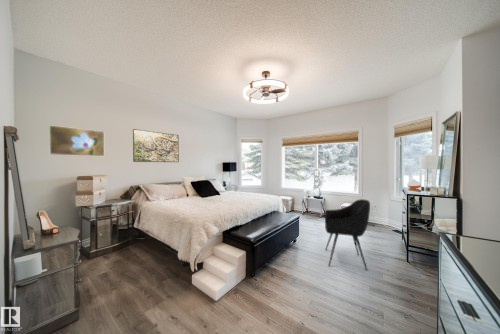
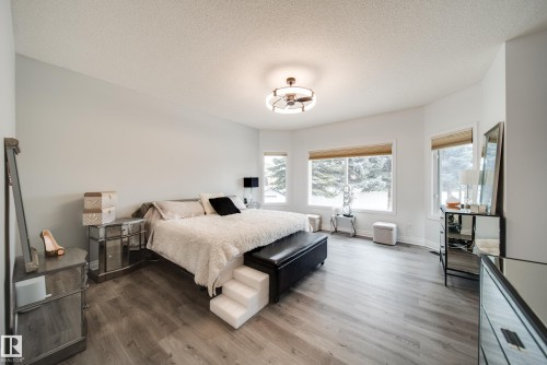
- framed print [48,124,105,157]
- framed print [132,128,180,163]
- armchair [324,198,371,272]
